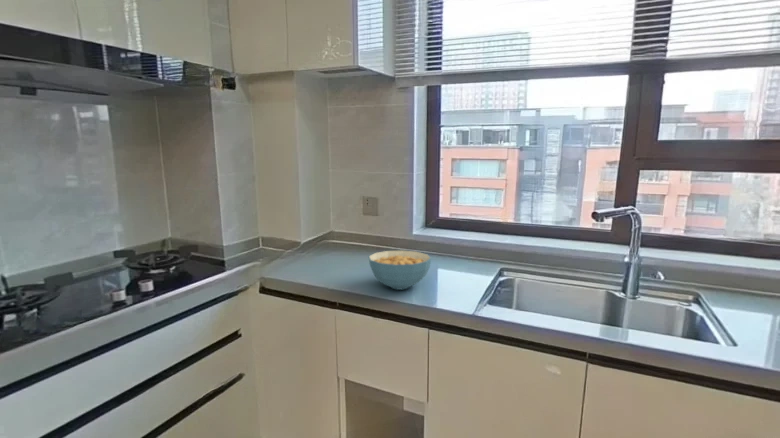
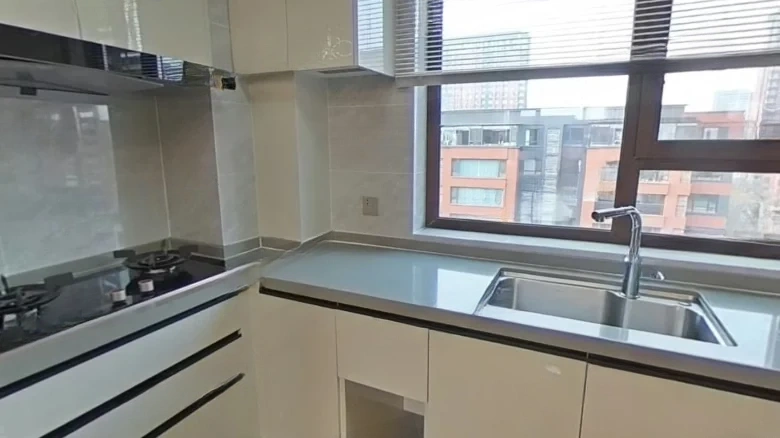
- cereal bowl [368,249,432,291]
